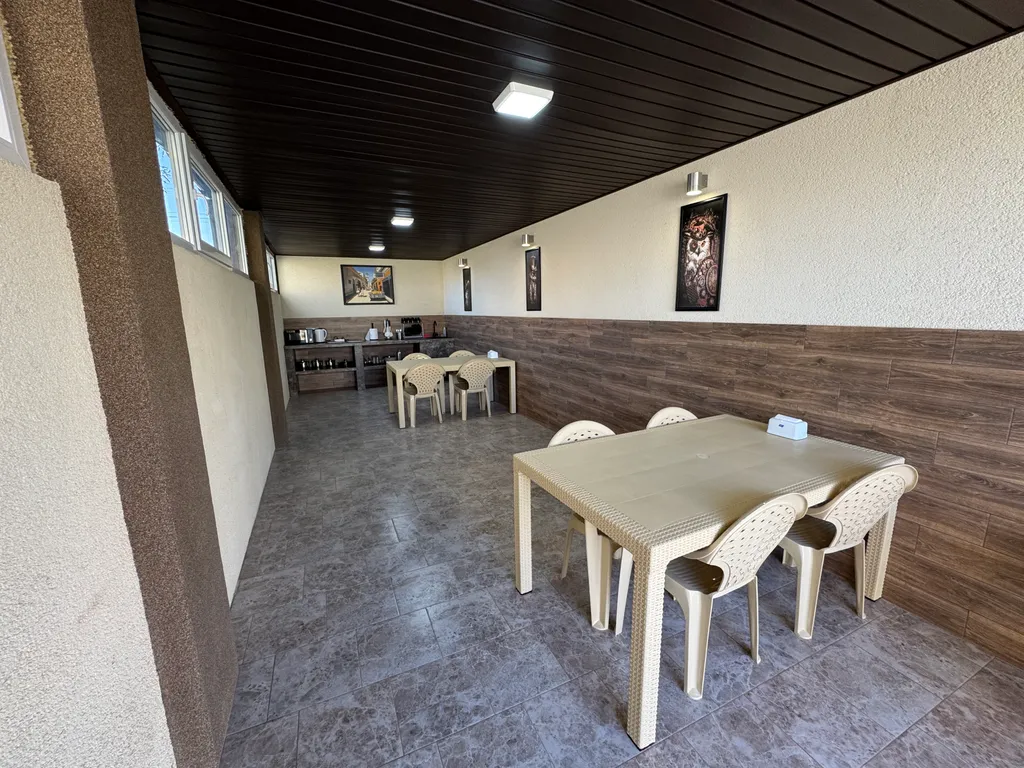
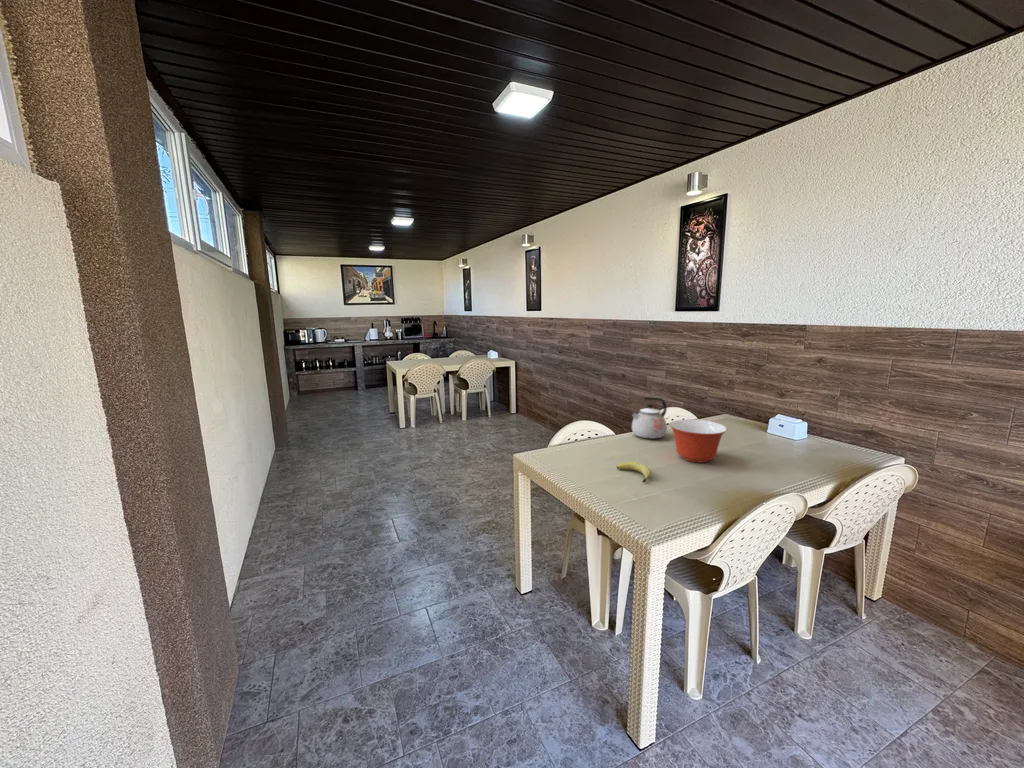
+ fruit [615,461,652,483]
+ kettle [631,396,668,439]
+ mixing bowl [668,418,728,464]
